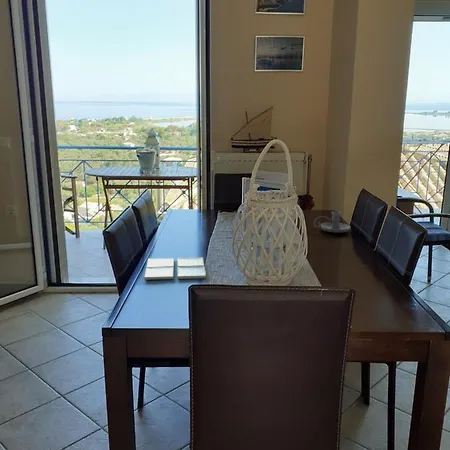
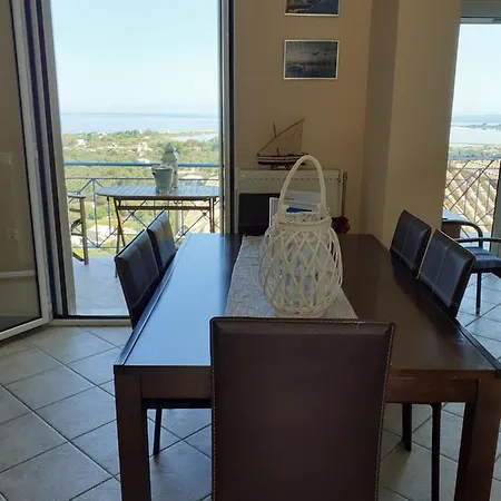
- drink coaster [143,256,207,281]
- candle holder [313,210,351,234]
